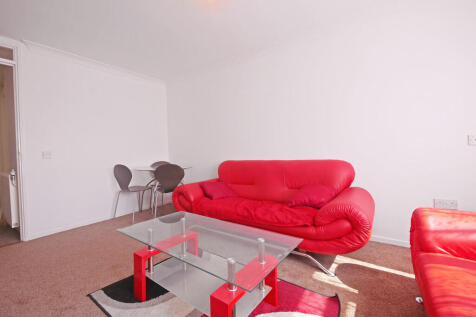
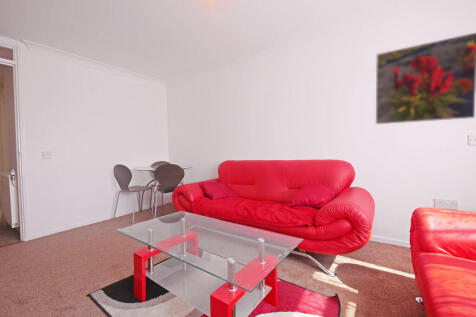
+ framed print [375,32,476,125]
